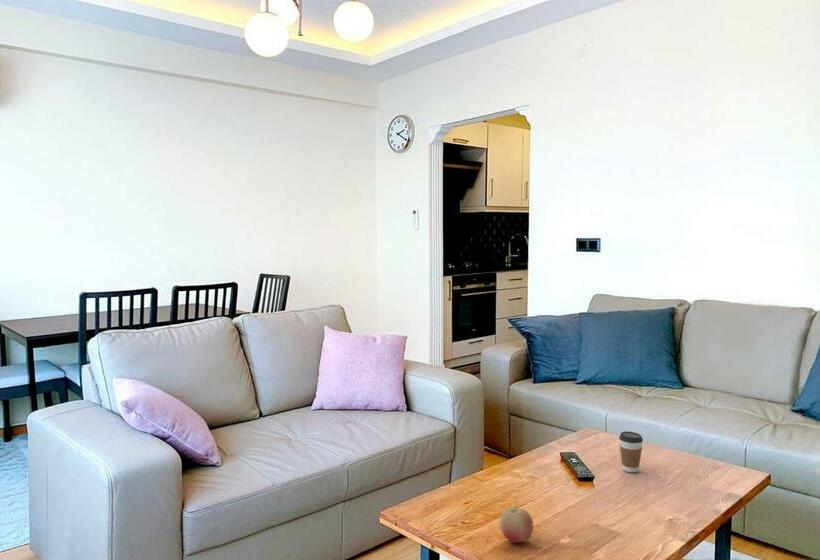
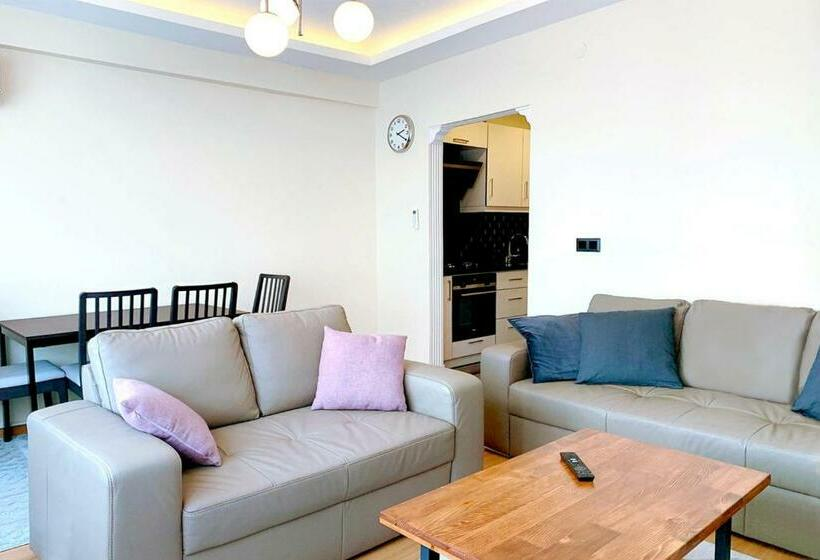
- coffee cup [618,430,644,473]
- fruit [499,506,534,544]
